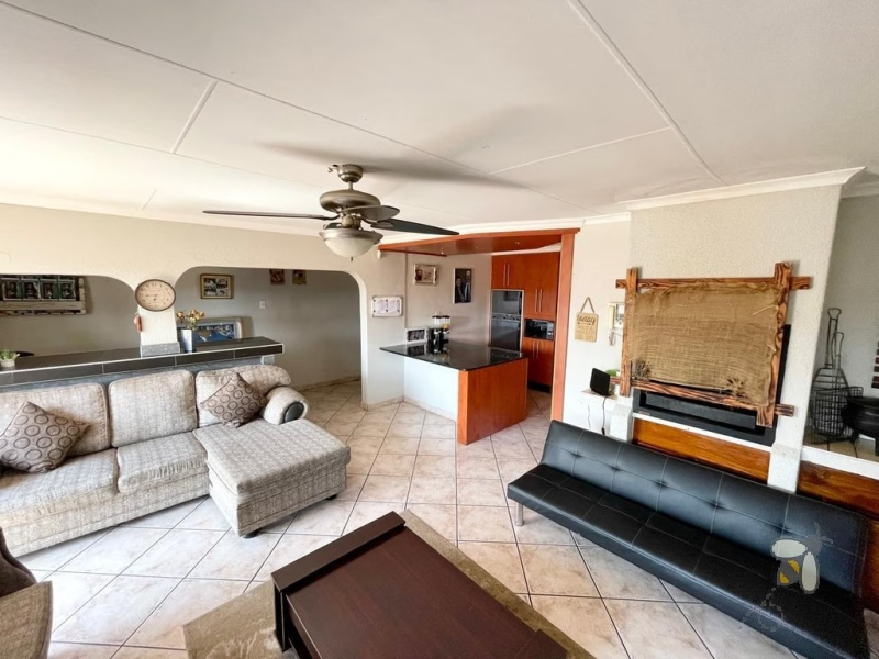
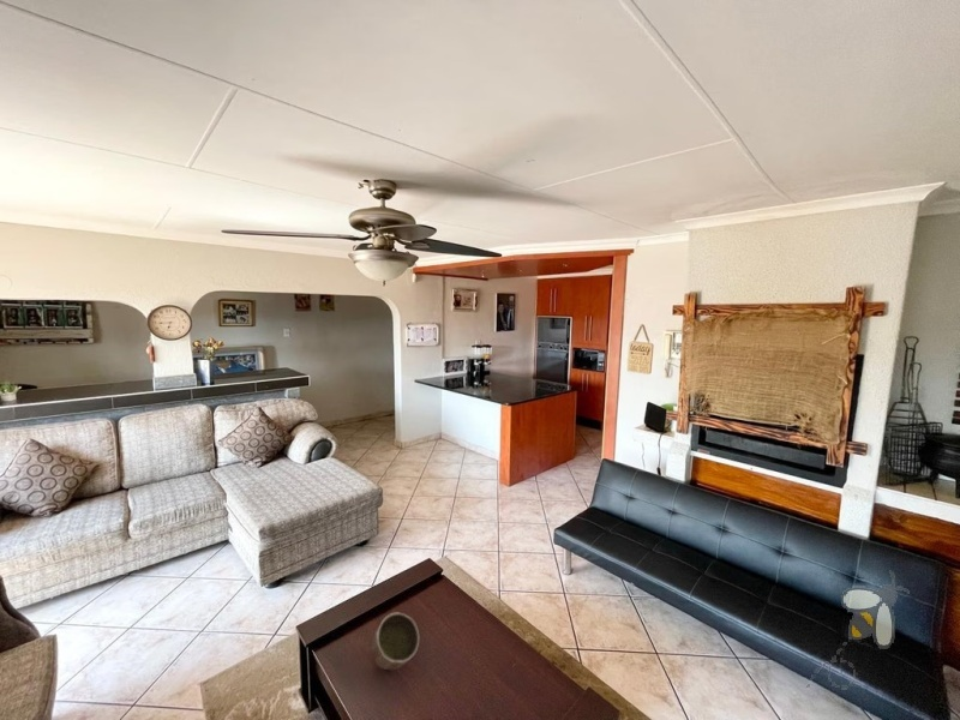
+ decorative bowl [371,611,420,671]
